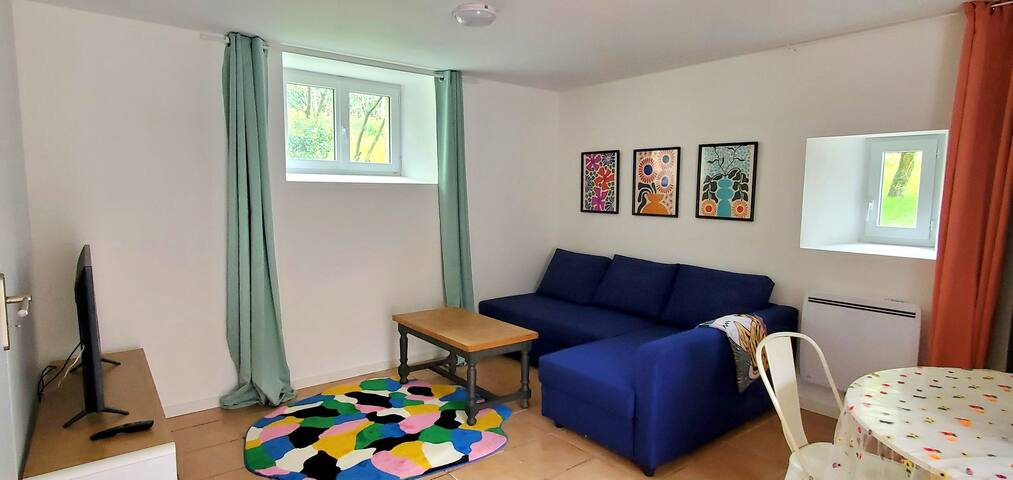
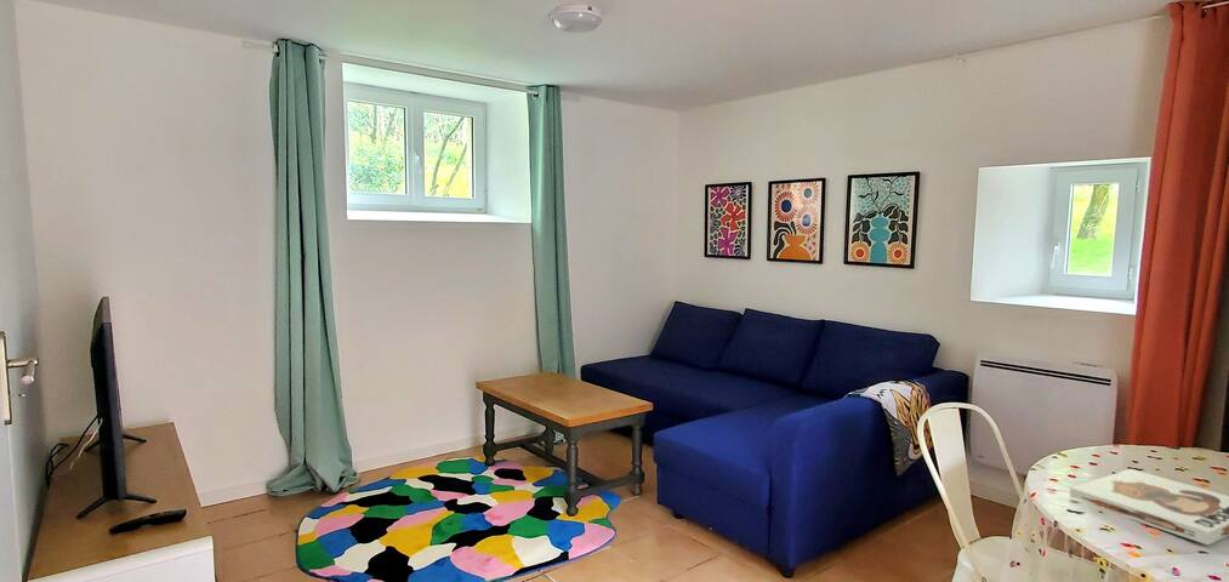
+ board game [1069,468,1229,546]
